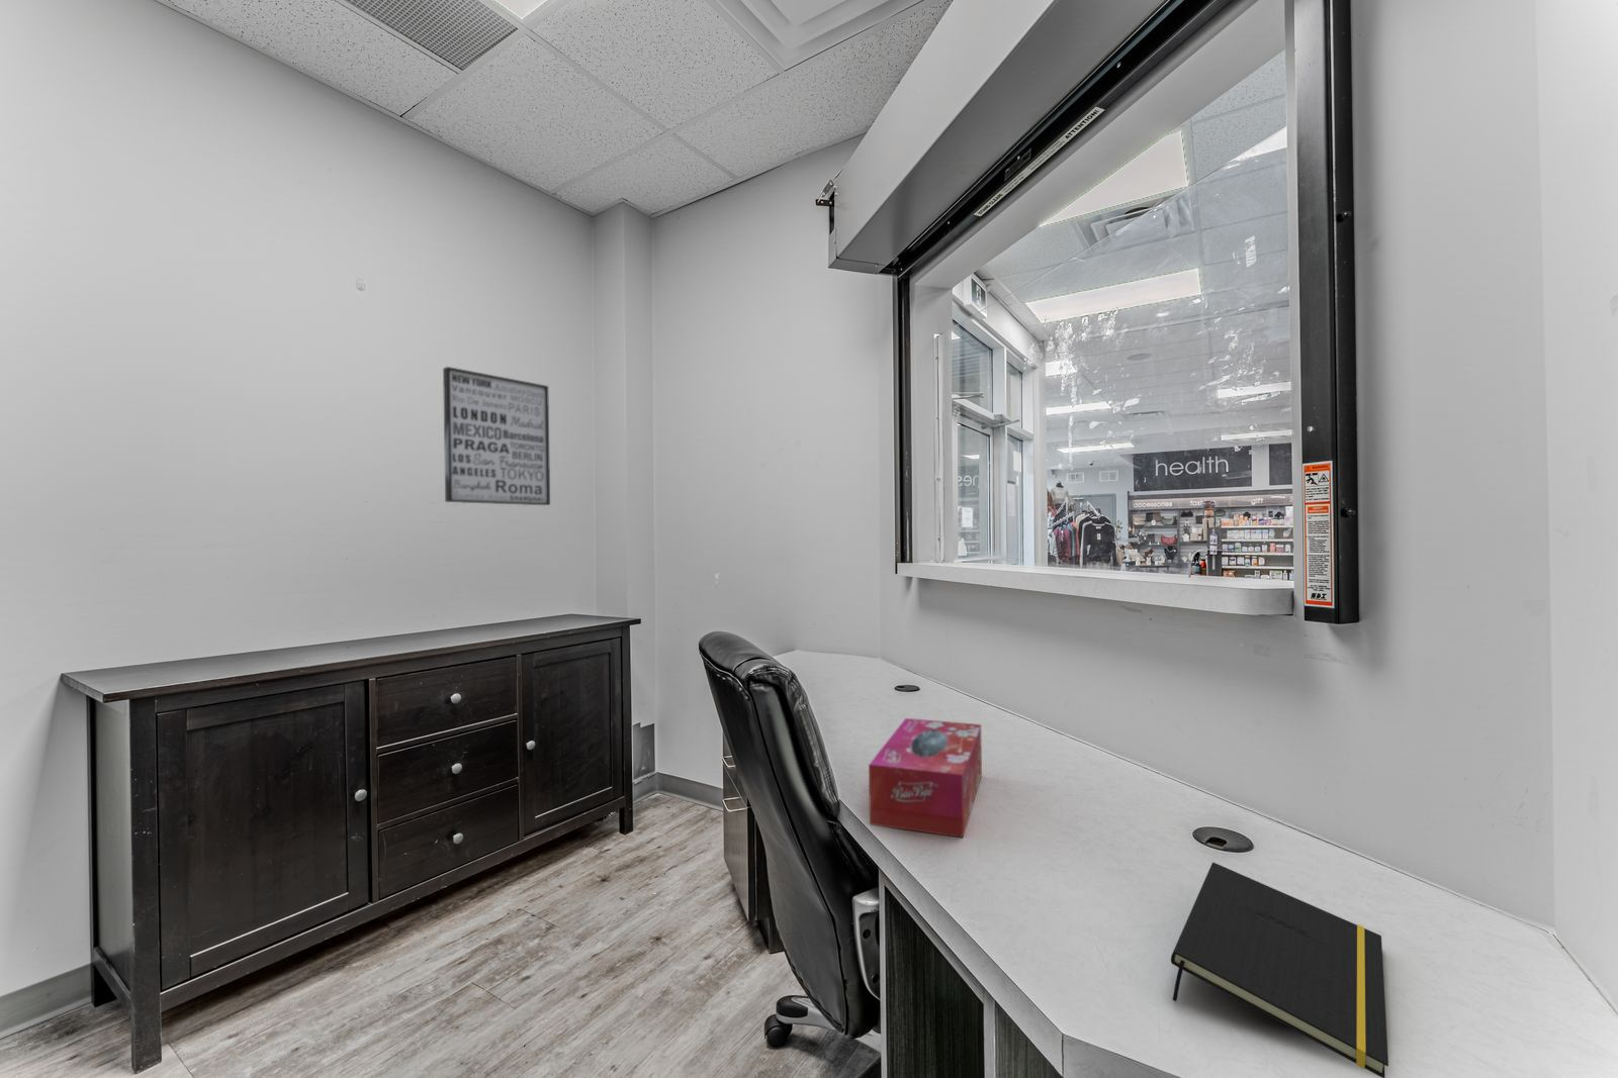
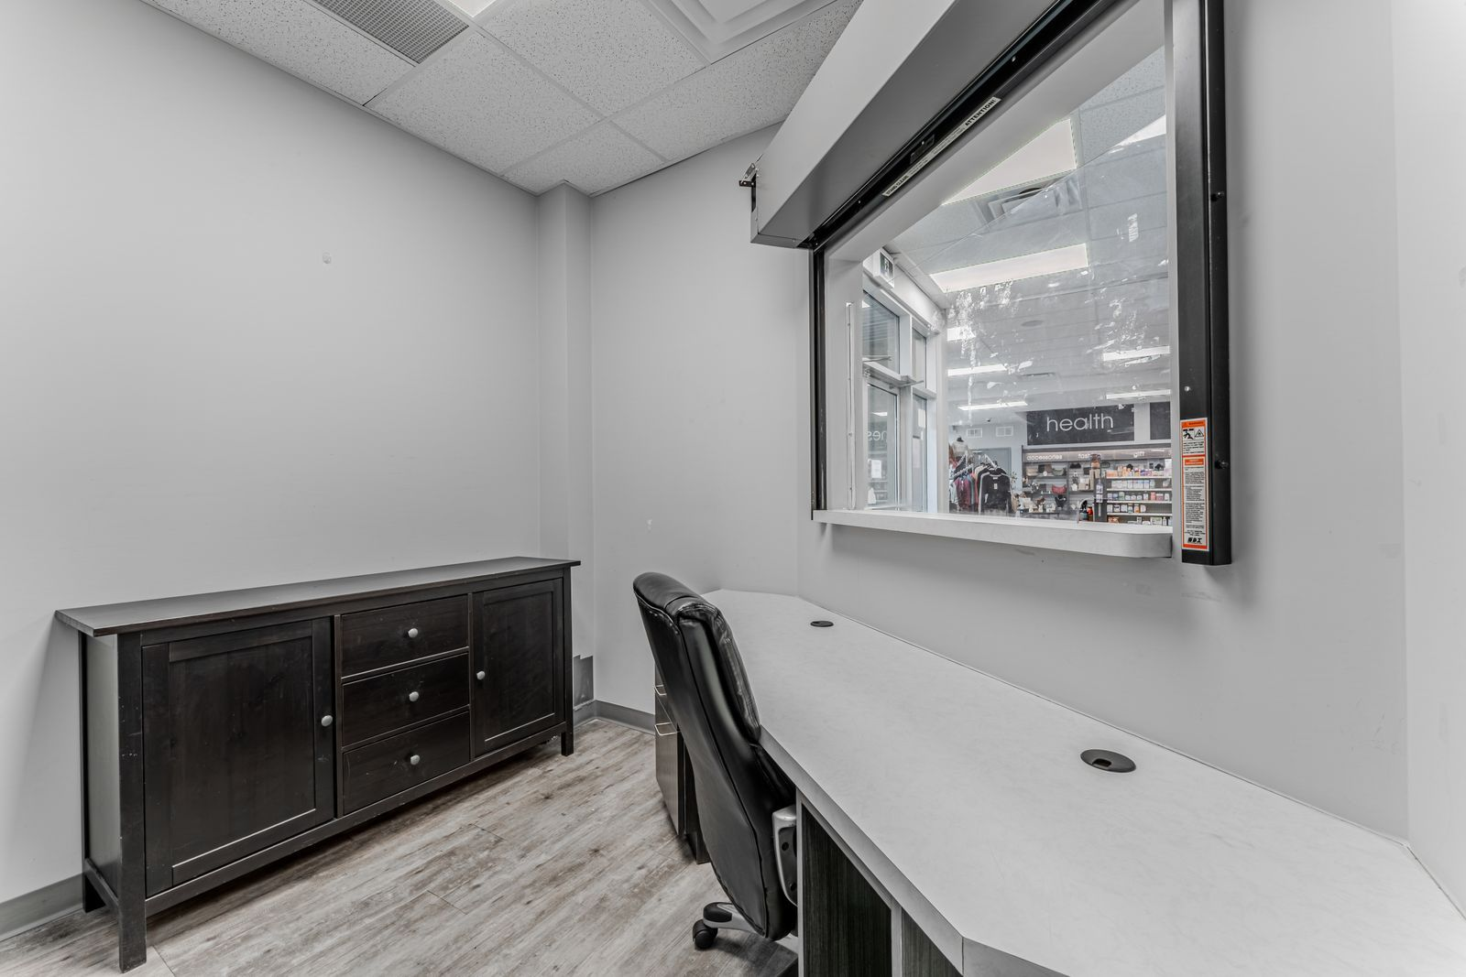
- wall art [442,366,551,507]
- notepad [1170,861,1389,1078]
- tissue box [868,717,982,839]
